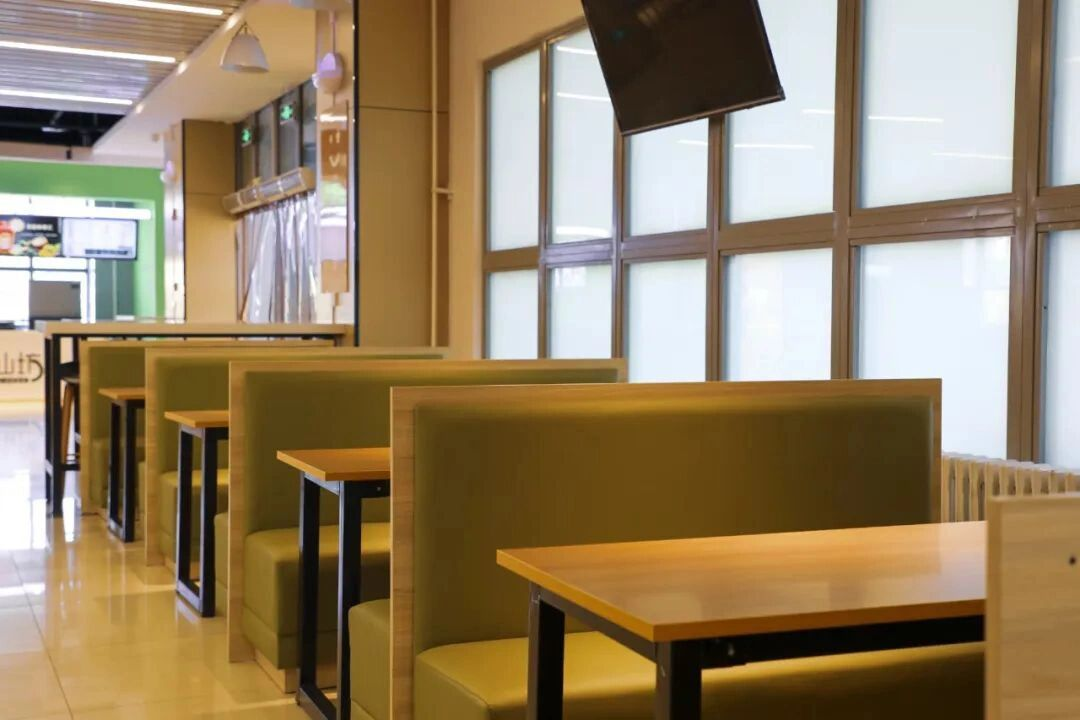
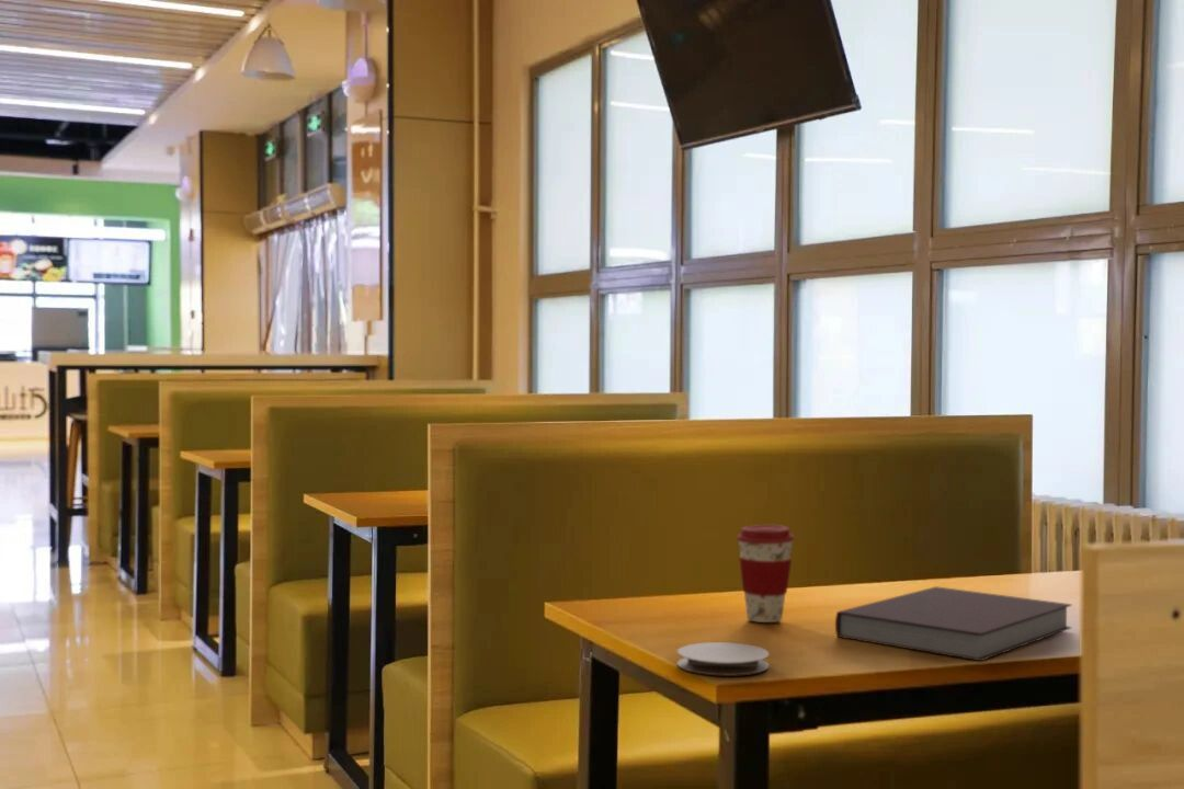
+ coffee cup [736,524,796,624]
+ coaster [676,641,771,677]
+ notebook [834,585,1073,662]
